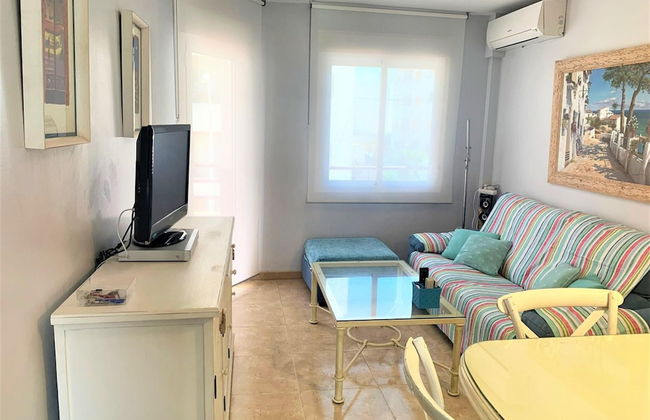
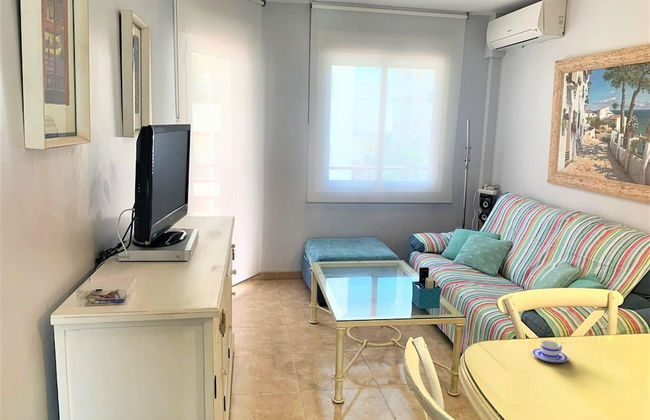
+ teacup [531,340,569,363]
